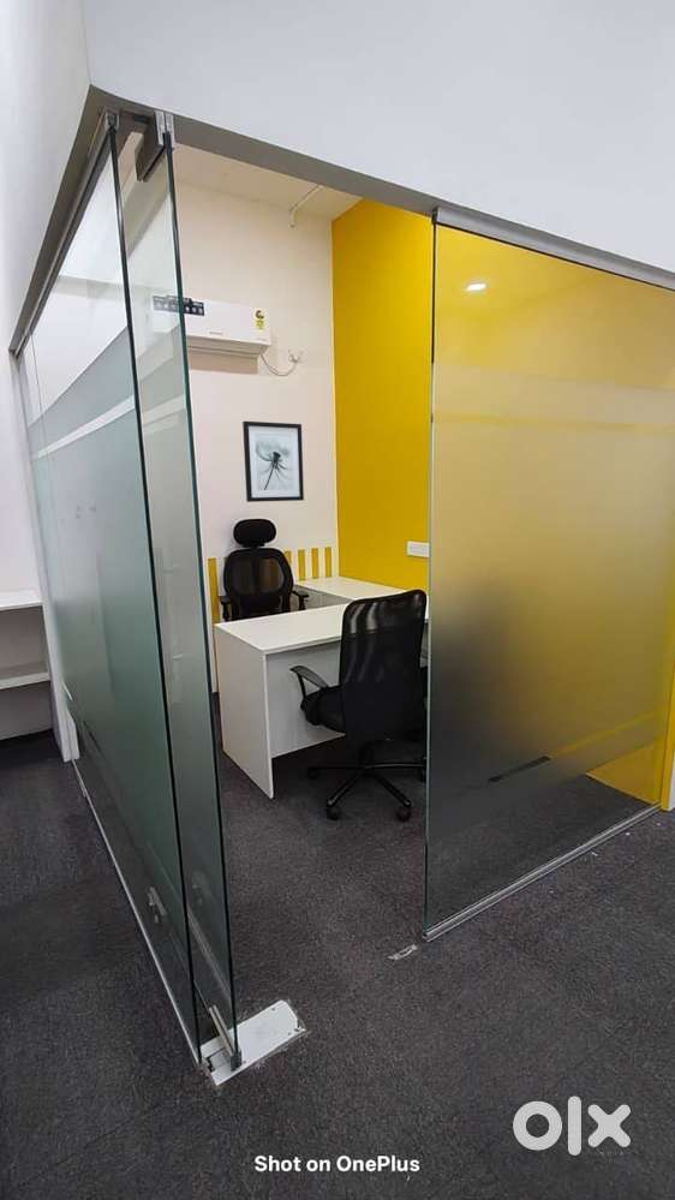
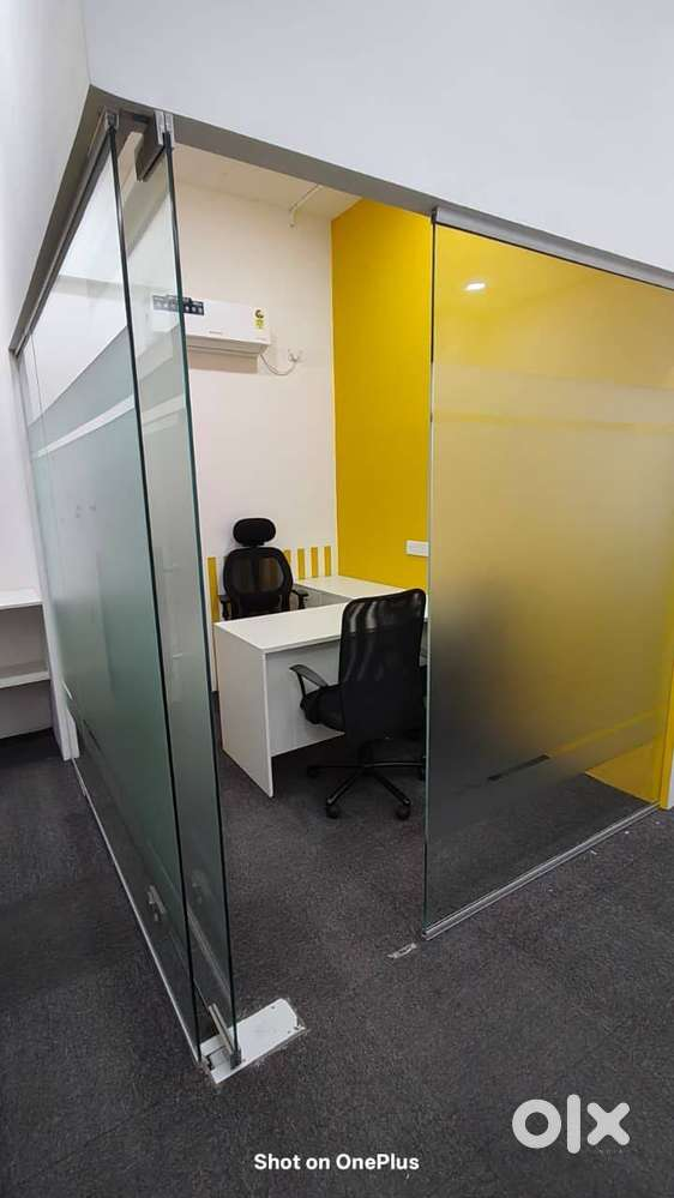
- wall art [241,420,305,503]
